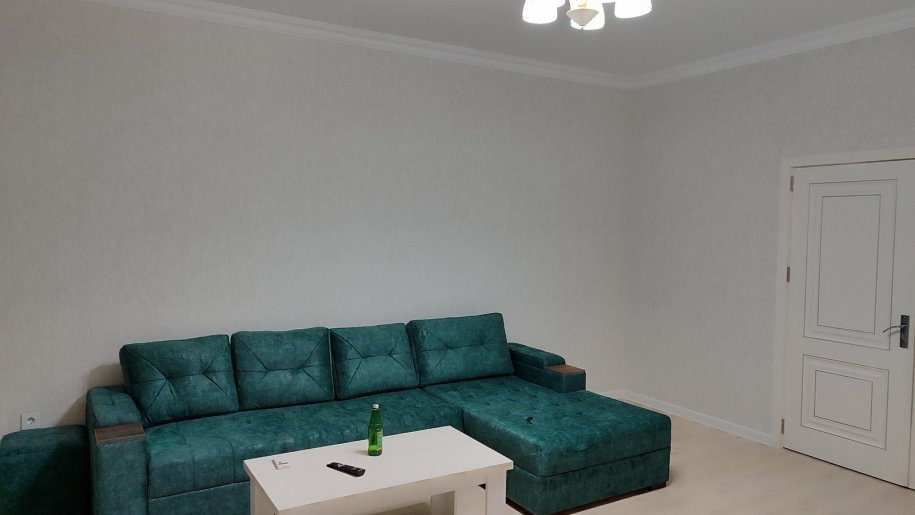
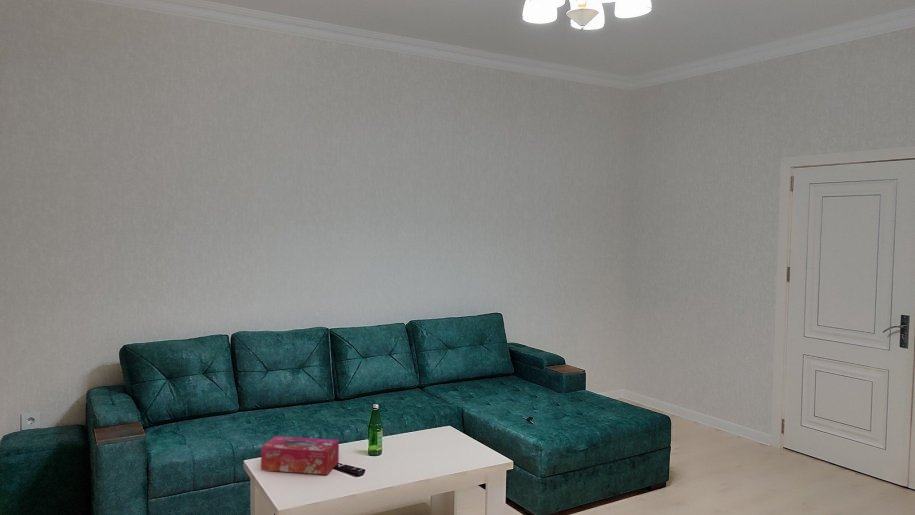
+ tissue box [260,435,340,476]
